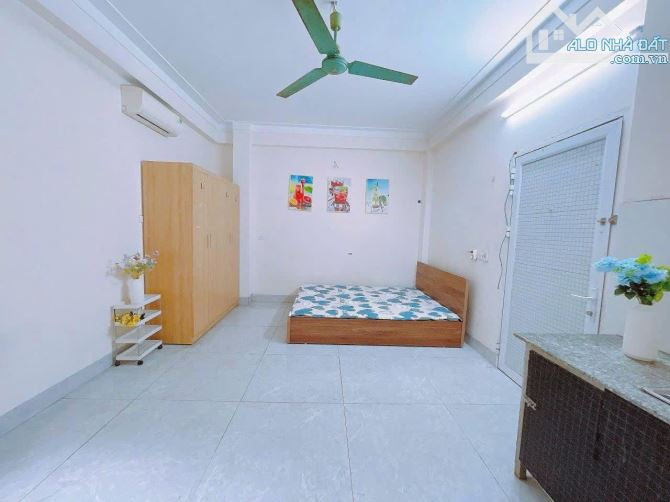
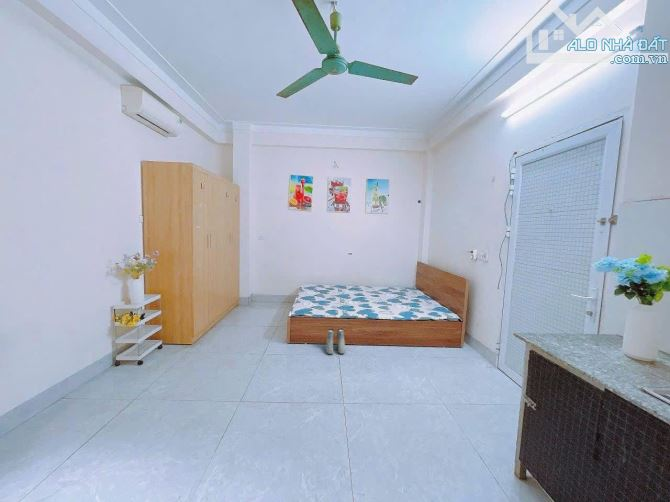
+ boots [325,328,346,355]
